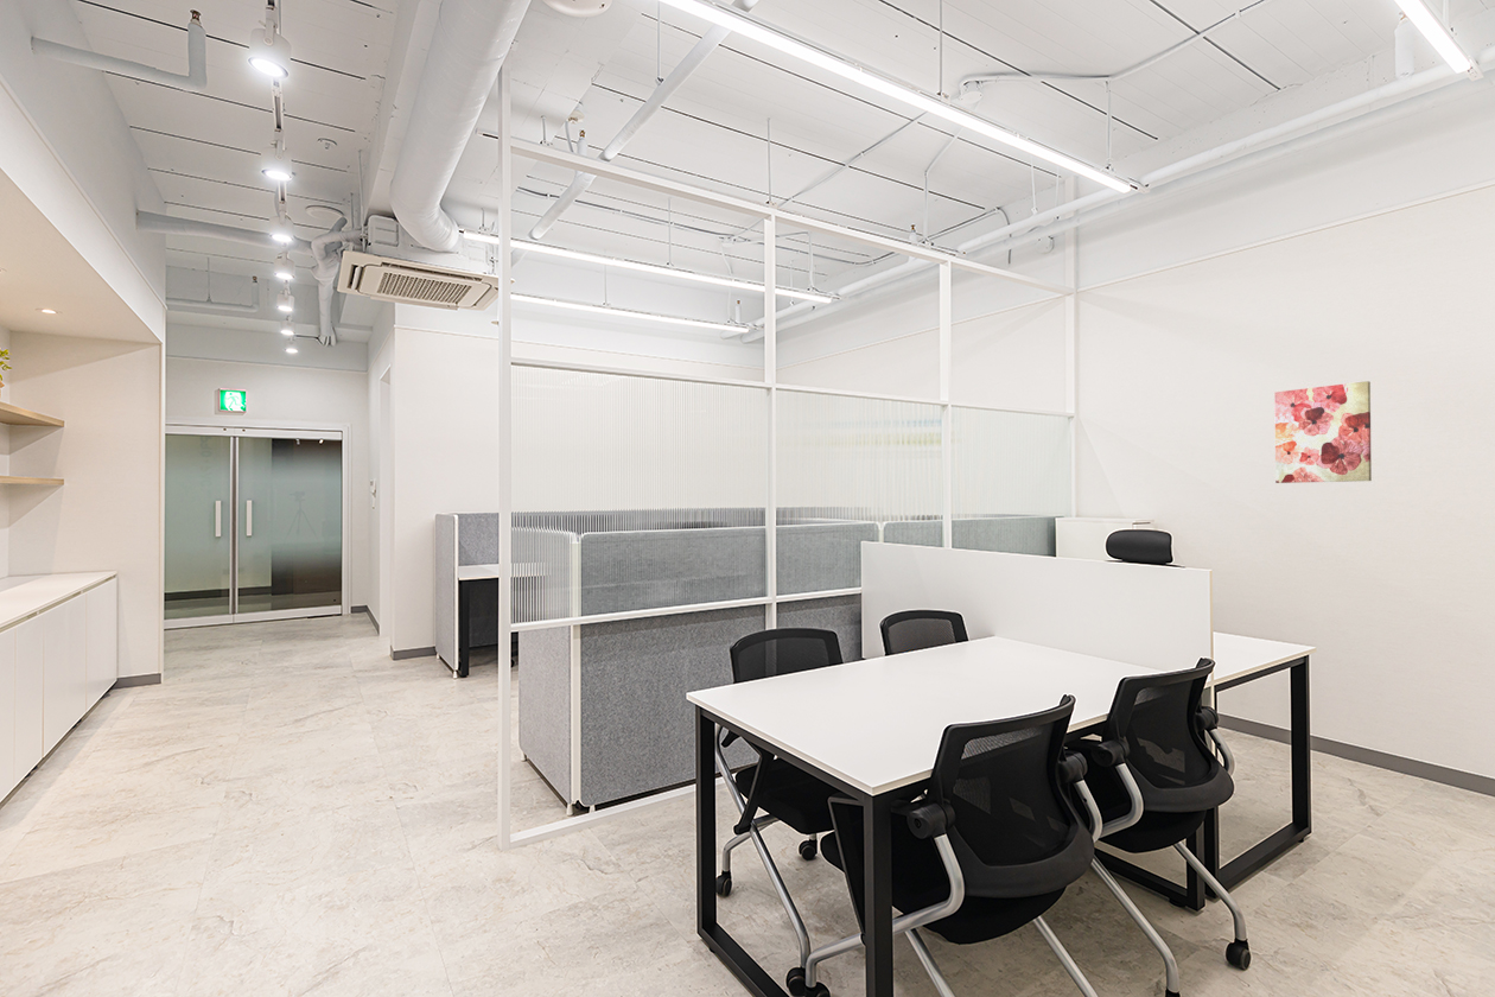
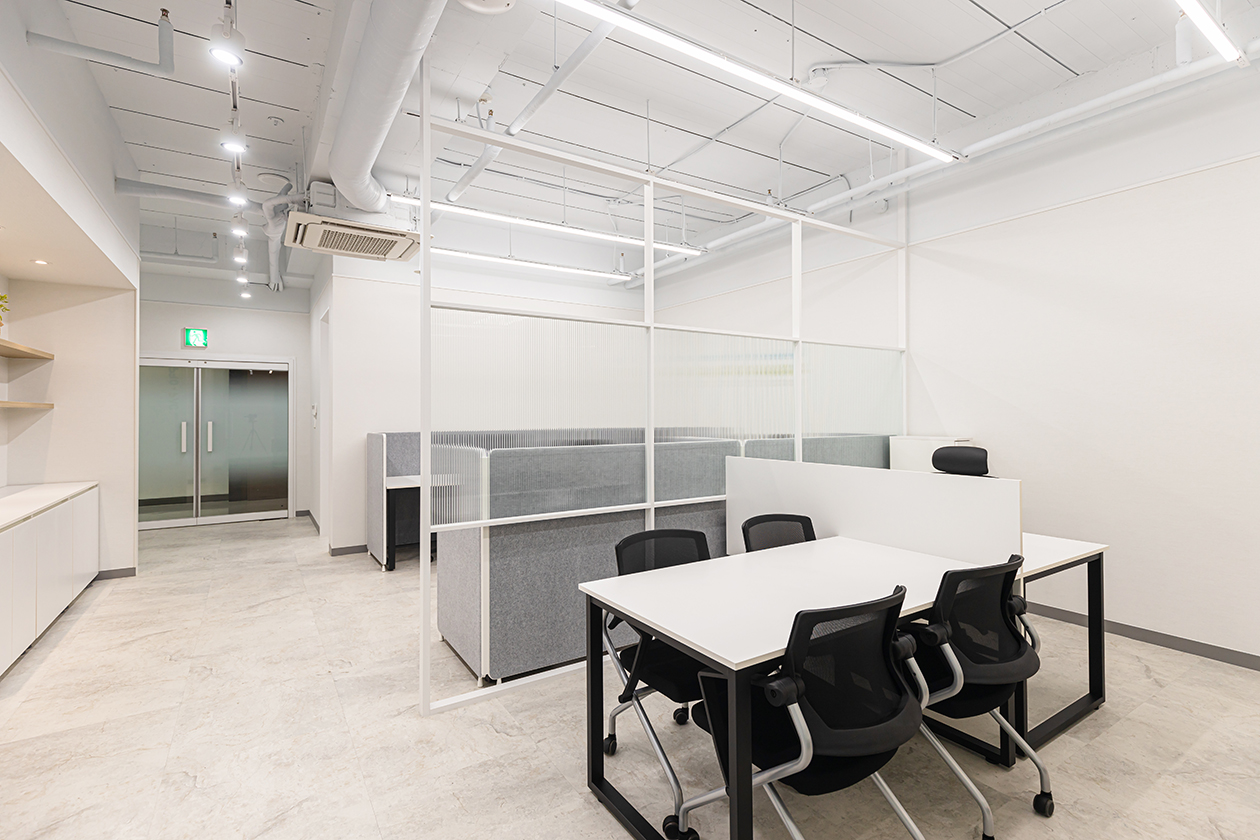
- wall art [1274,380,1373,484]
